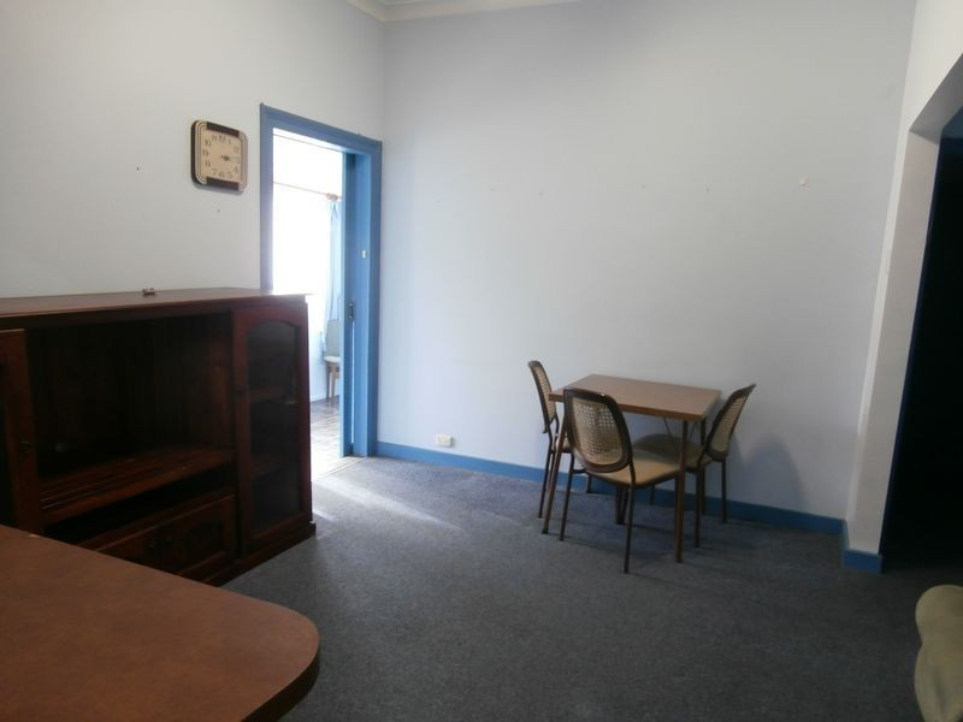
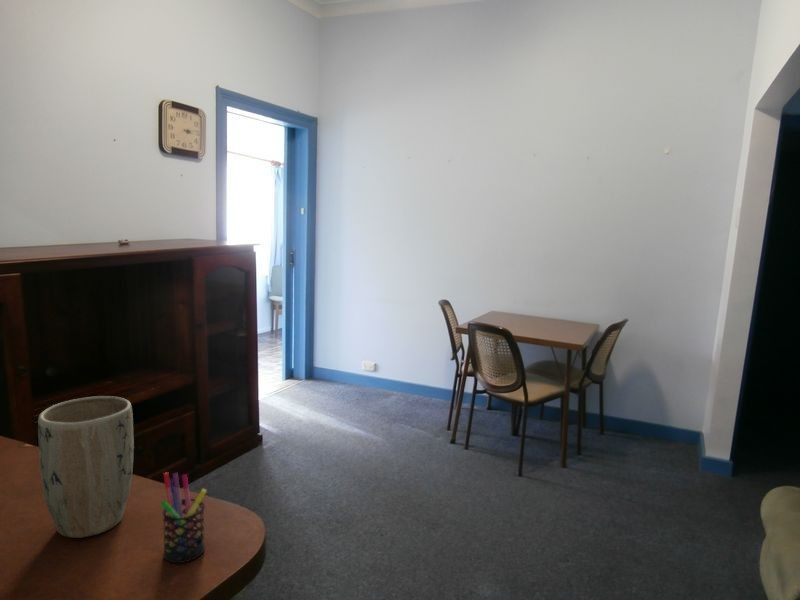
+ pen holder [160,471,208,564]
+ plant pot [37,395,135,539]
